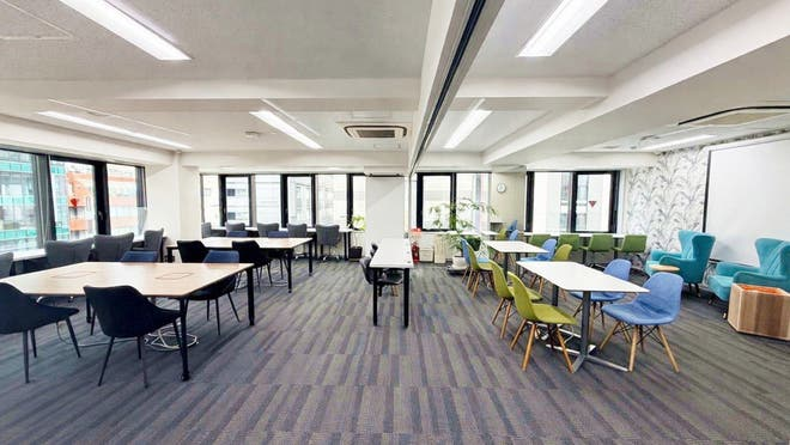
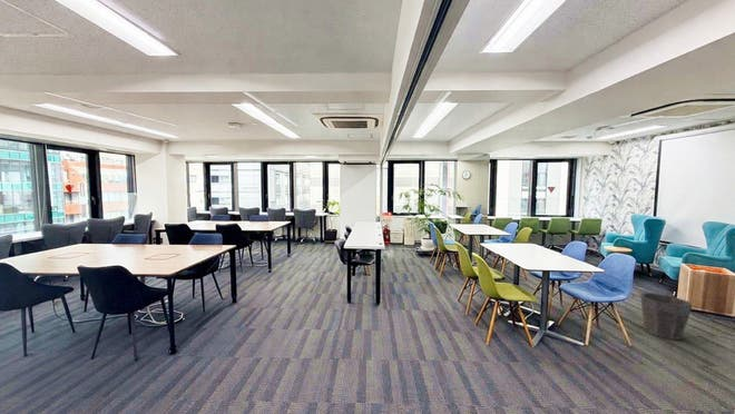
+ waste bin [639,292,693,341]
